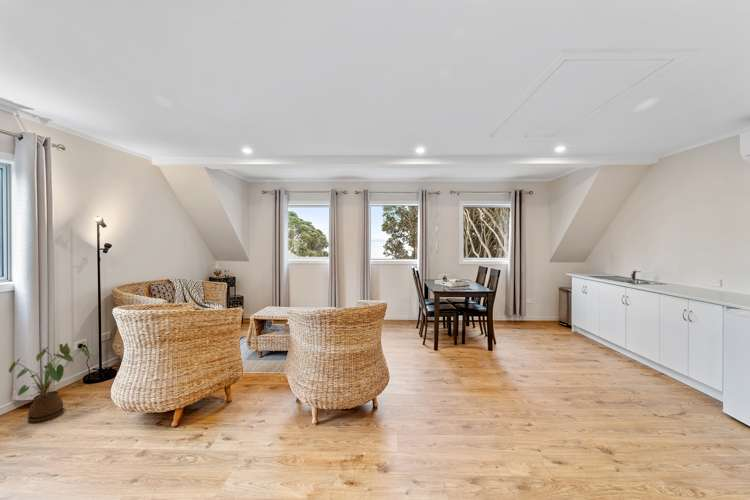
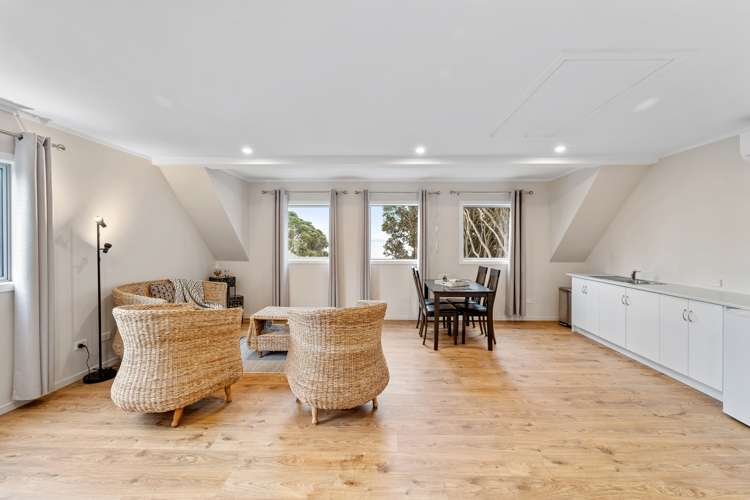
- house plant [8,342,91,423]
